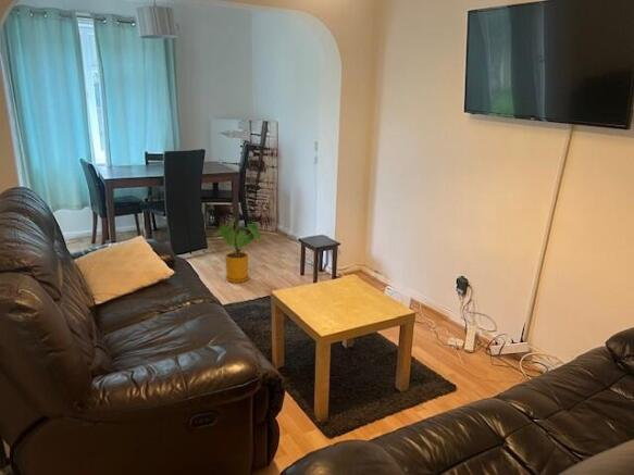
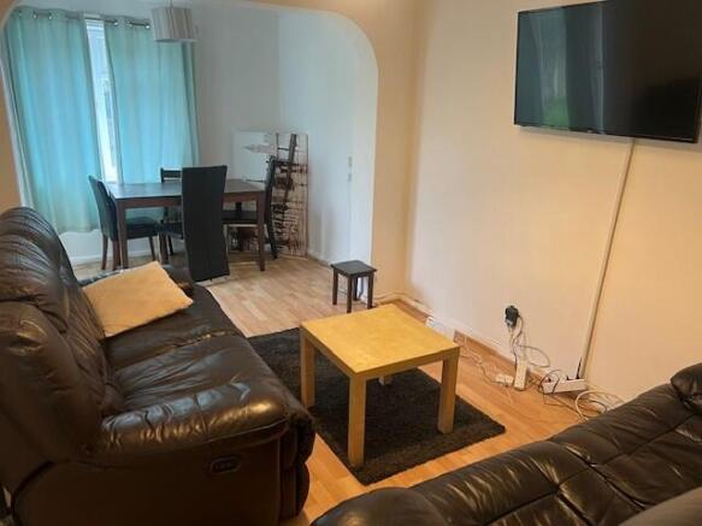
- house plant [211,216,262,284]
